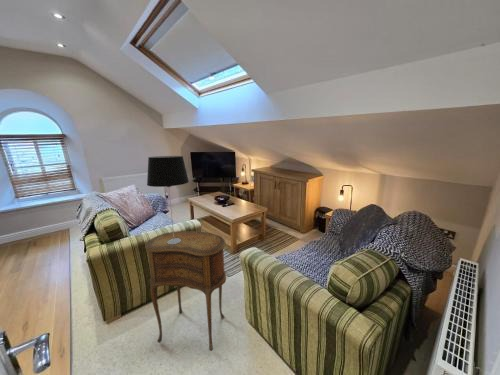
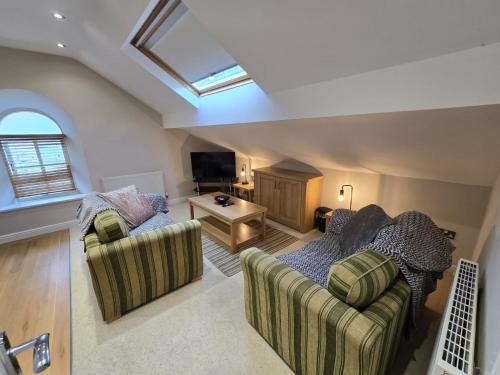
- side table [144,230,227,352]
- table lamp [146,155,190,244]
